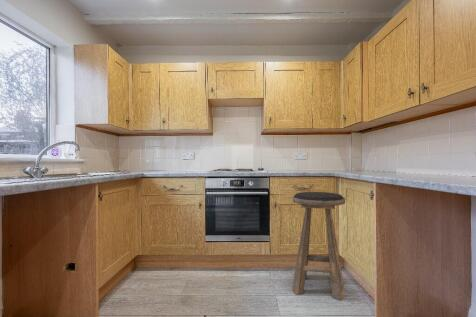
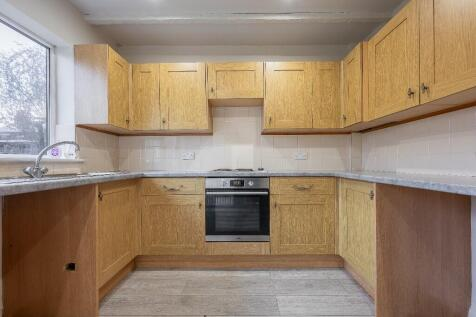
- stool [292,191,346,302]
